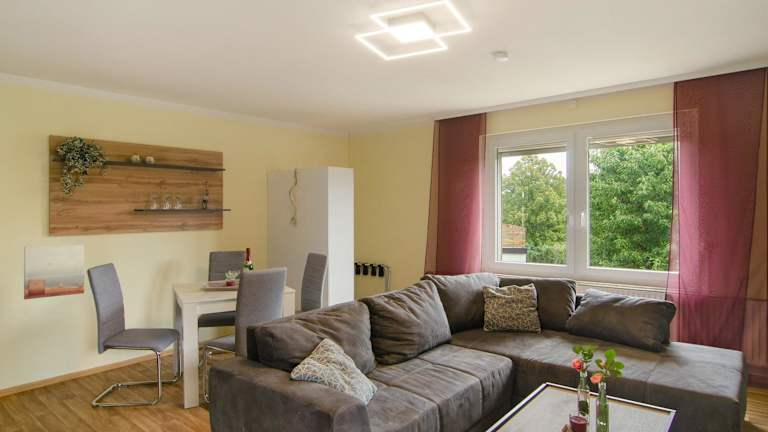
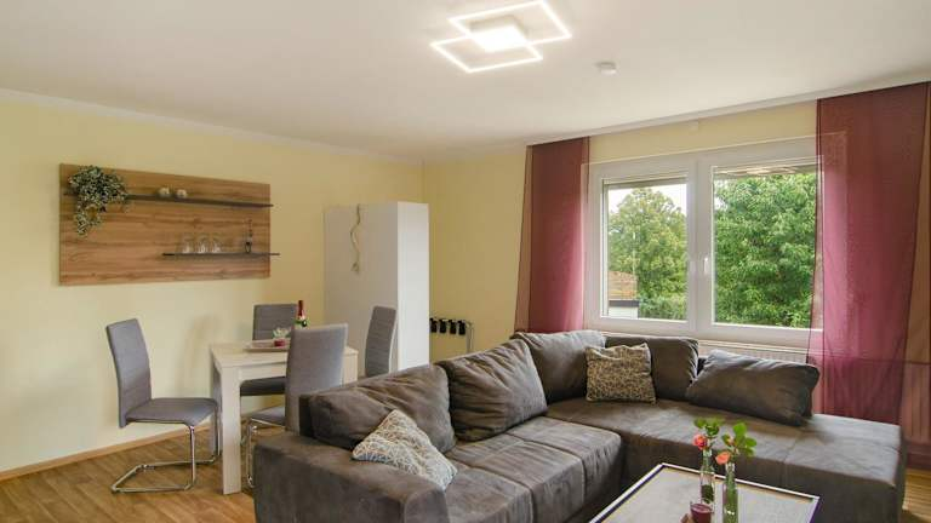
- wall art [23,244,85,300]
